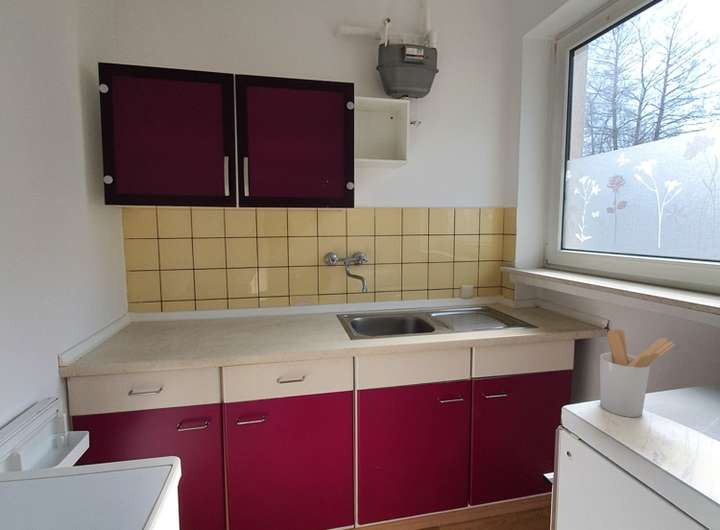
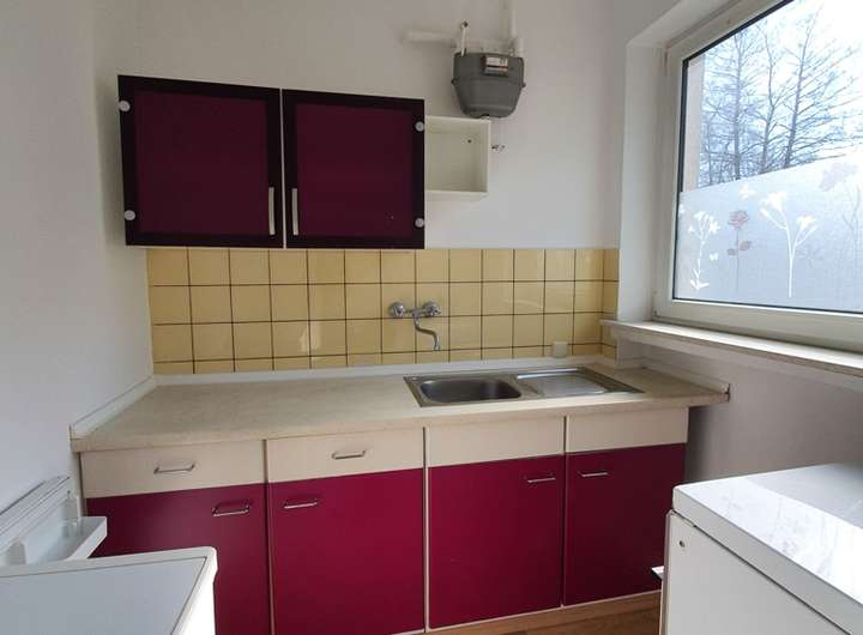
- utensil holder [599,328,676,418]
